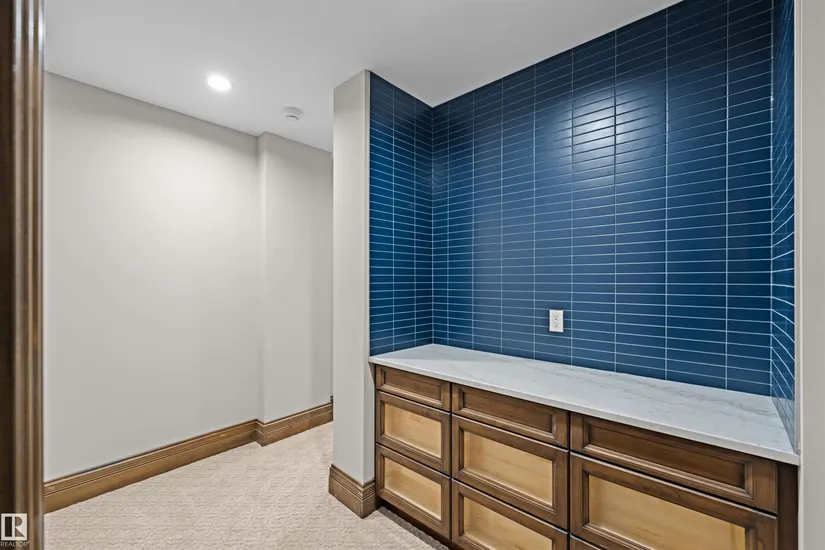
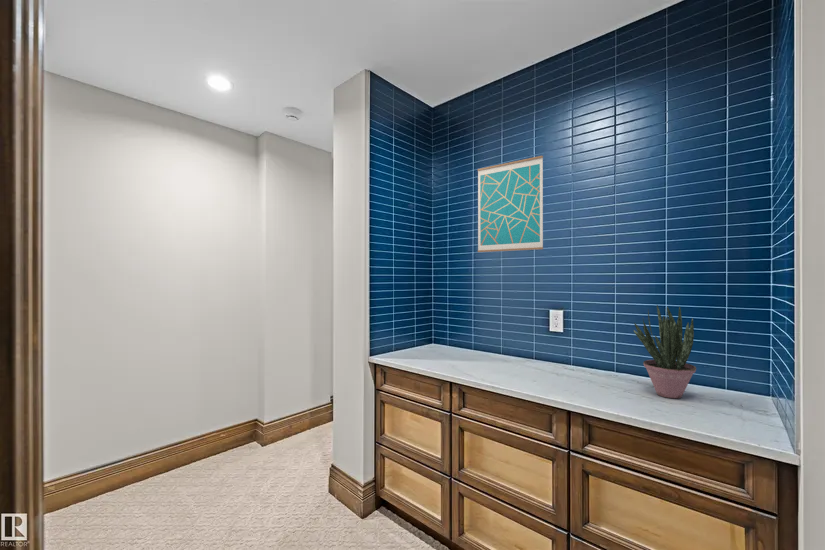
+ wall art [477,155,544,253]
+ potted plant [633,304,697,399]
